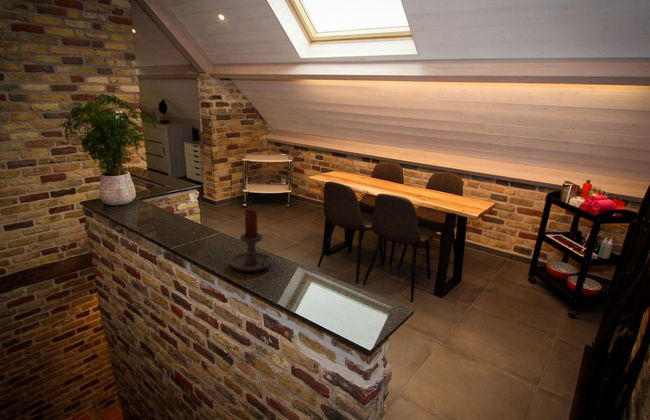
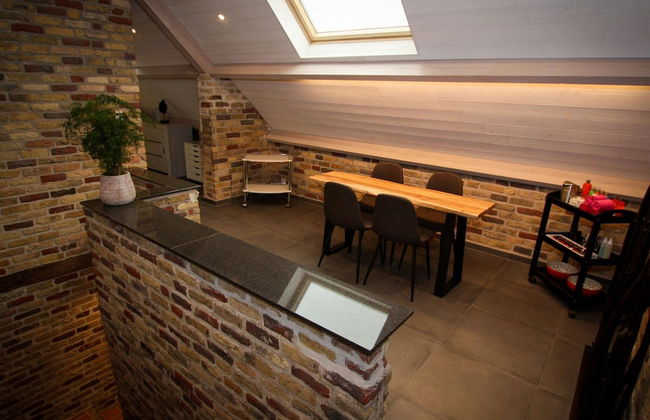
- candle holder [229,207,276,273]
